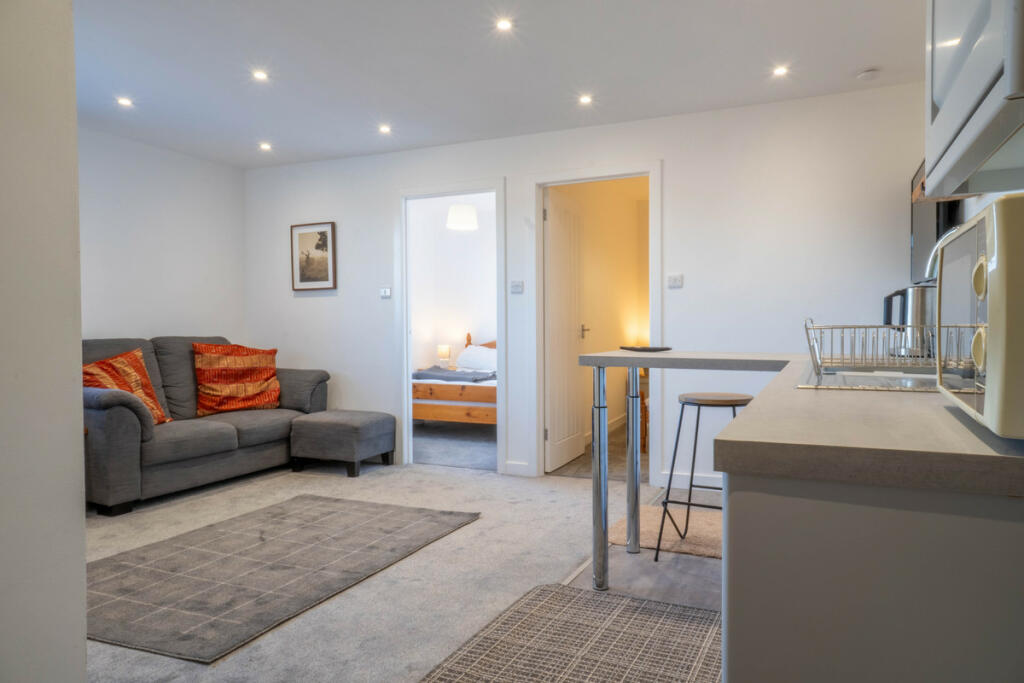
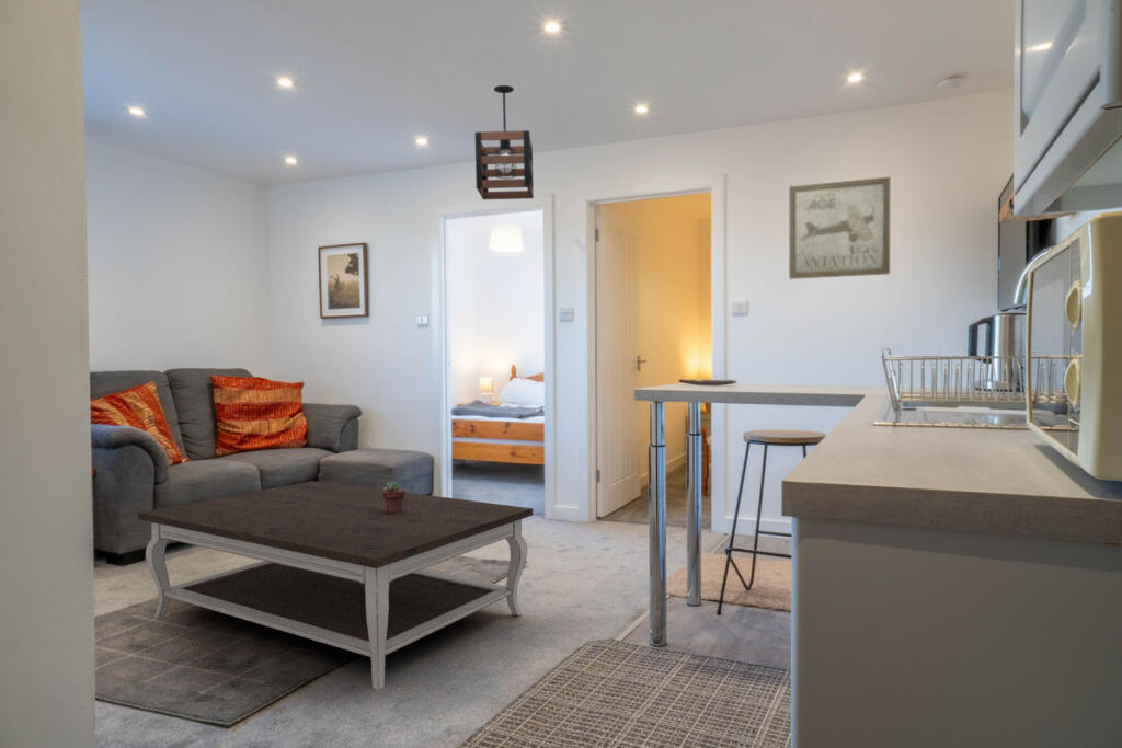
+ coffee table [137,480,534,691]
+ pendant light [474,84,535,200]
+ potted succulent [382,481,407,514]
+ wall art [788,176,891,280]
